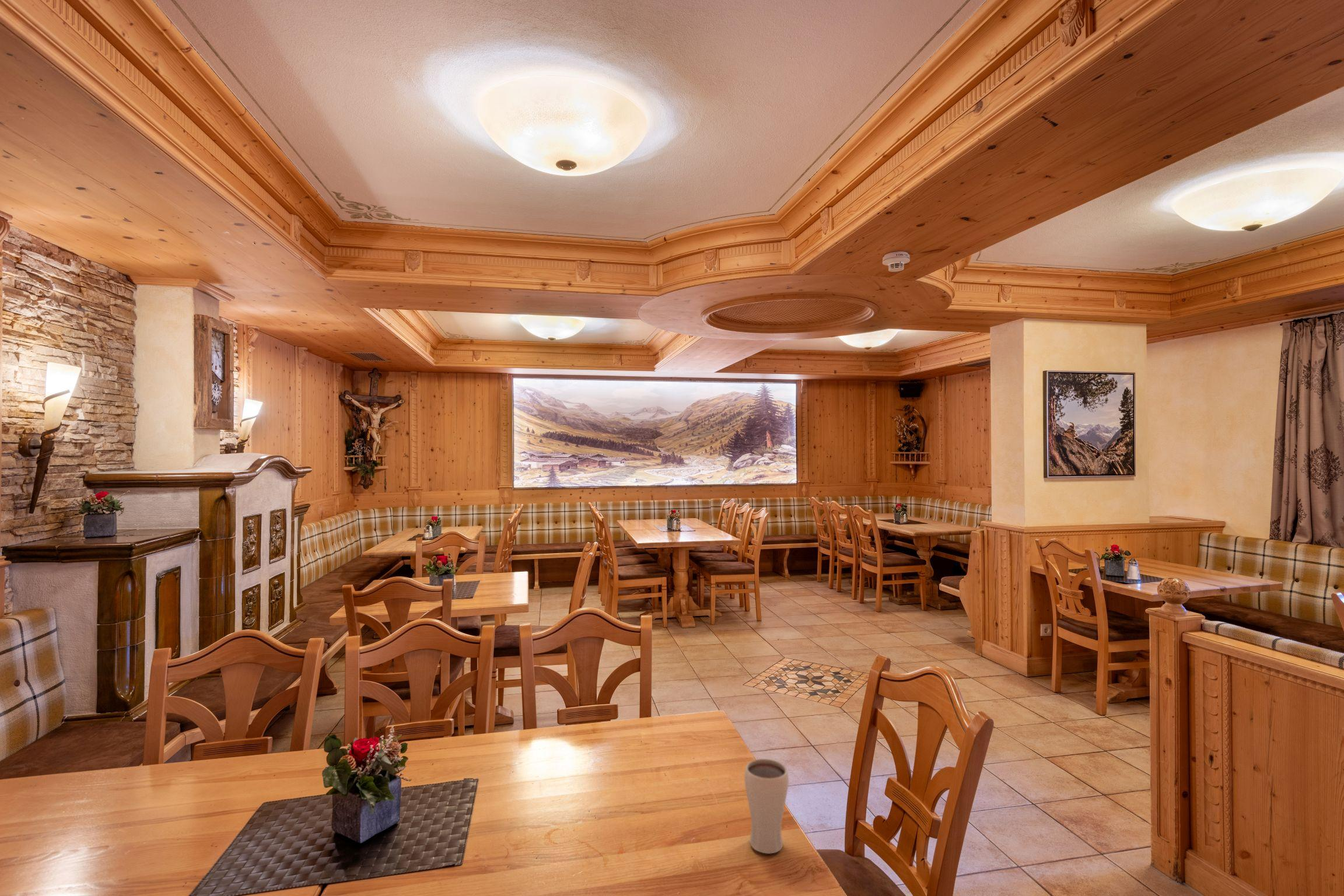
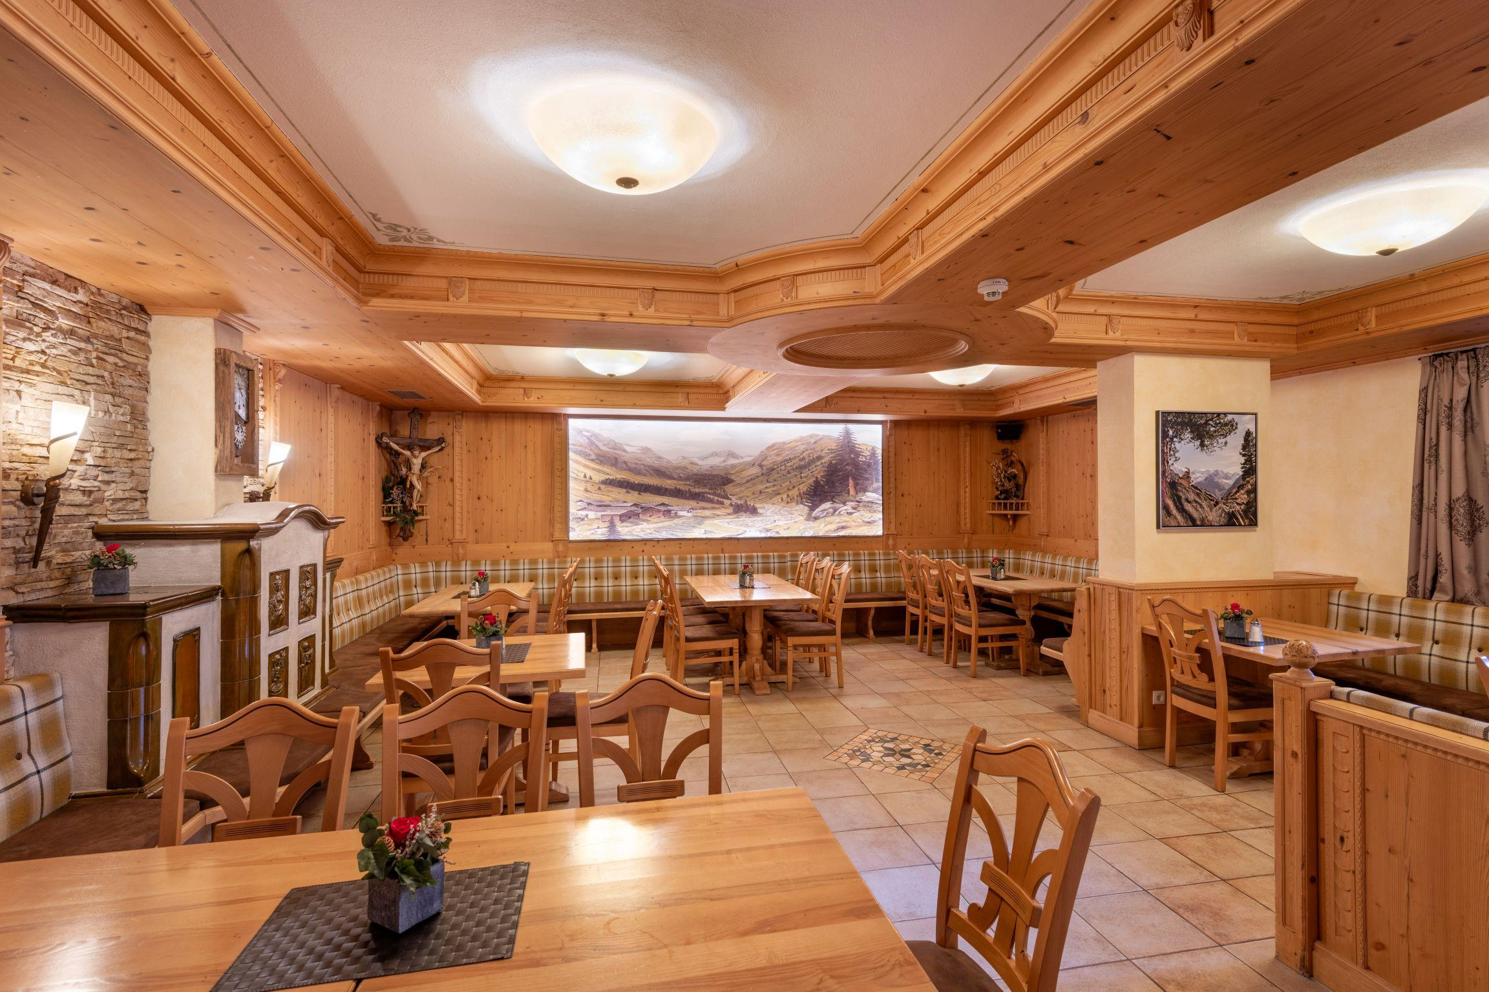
- drinking glass [744,758,789,854]
